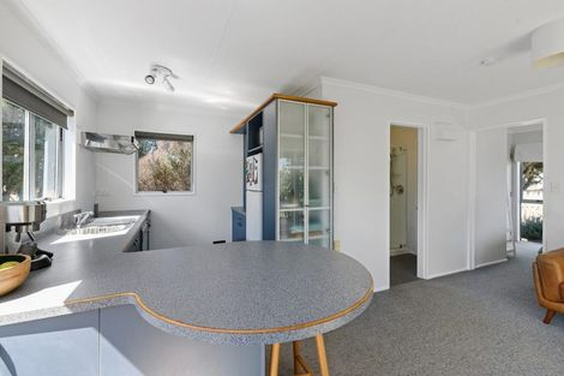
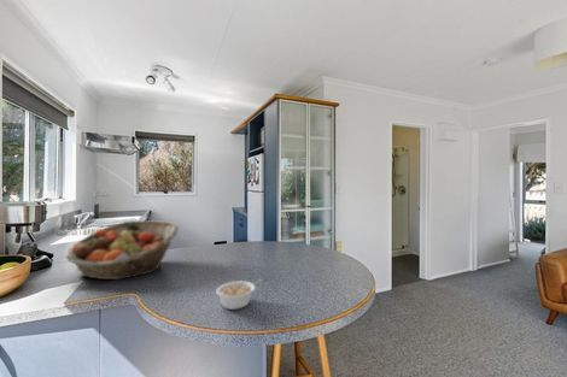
+ legume [215,278,263,311]
+ fruit basket [64,219,180,281]
